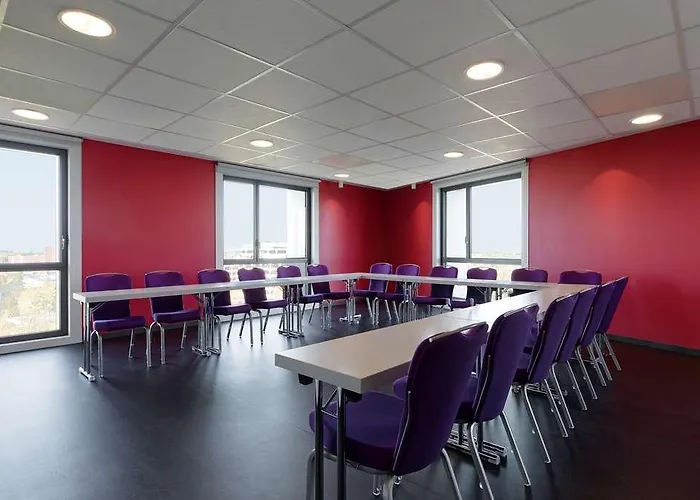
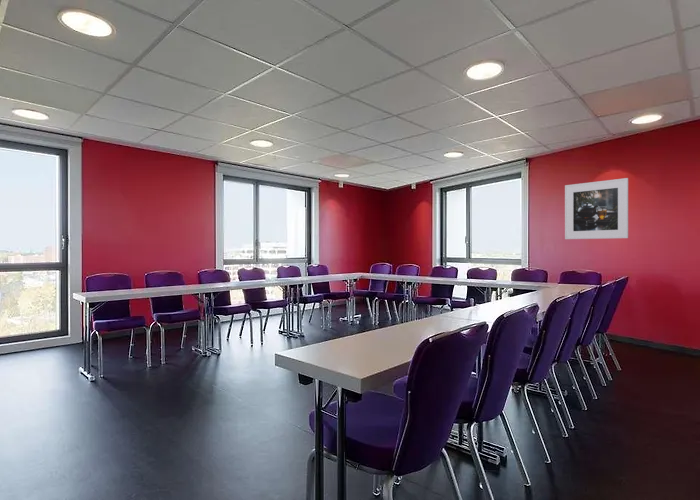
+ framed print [564,177,629,240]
